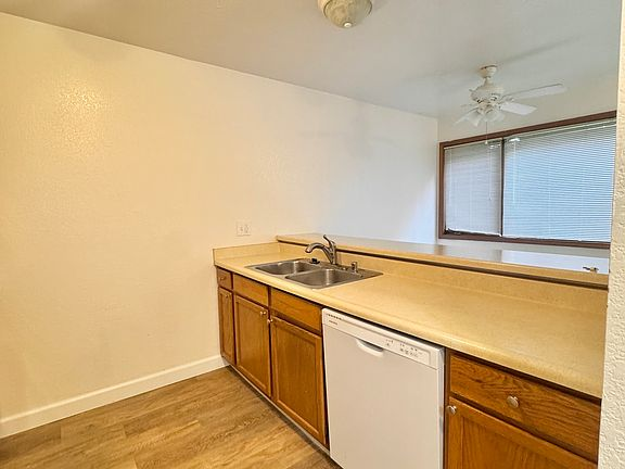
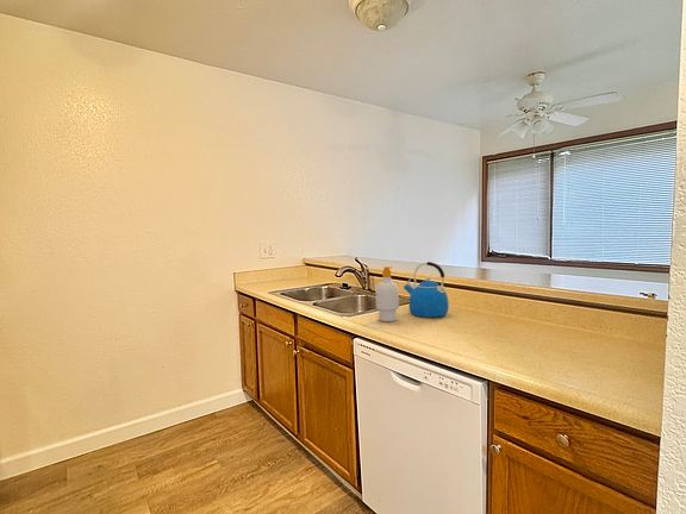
+ kettle [403,261,450,319]
+ soap bottle [374,265,400,322]
